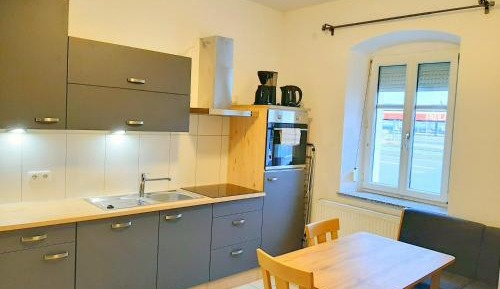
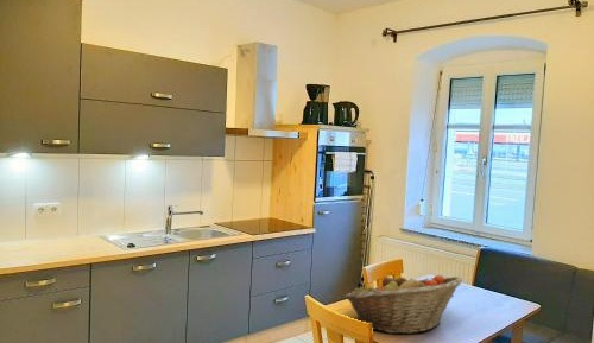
+ fruit basket [343,273,463,335]
